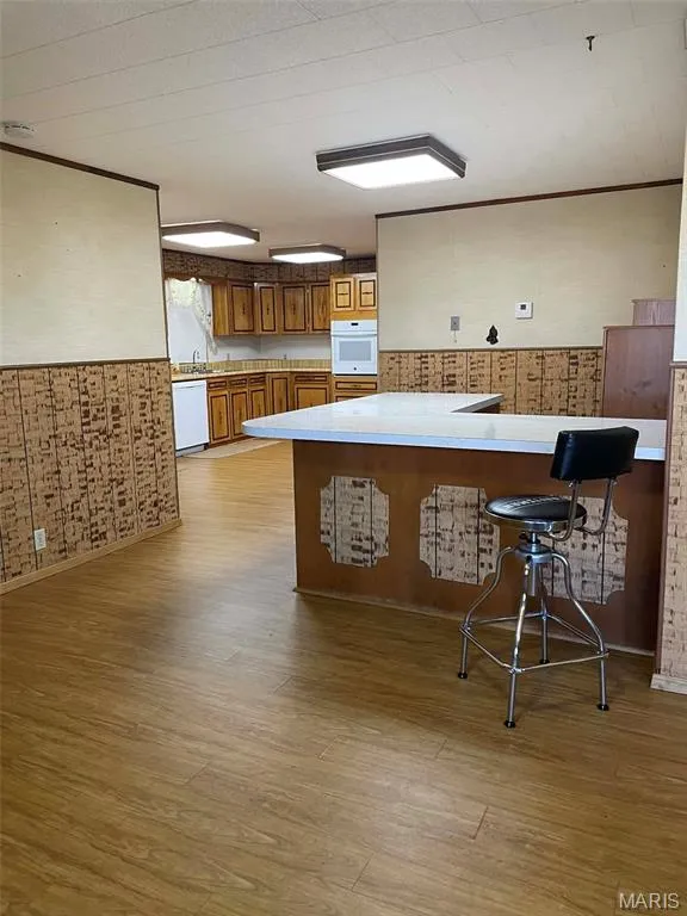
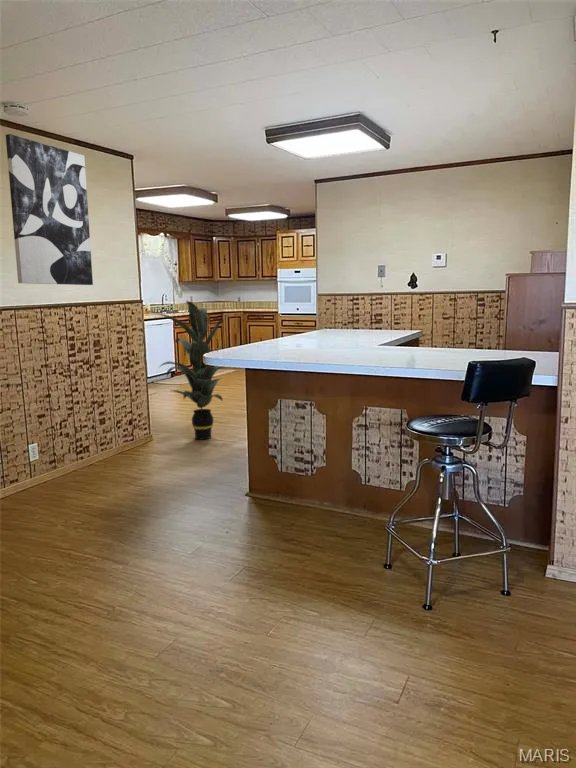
+ indoor plant [151,300,227,441]
+ wall art [5,133,94,286]
